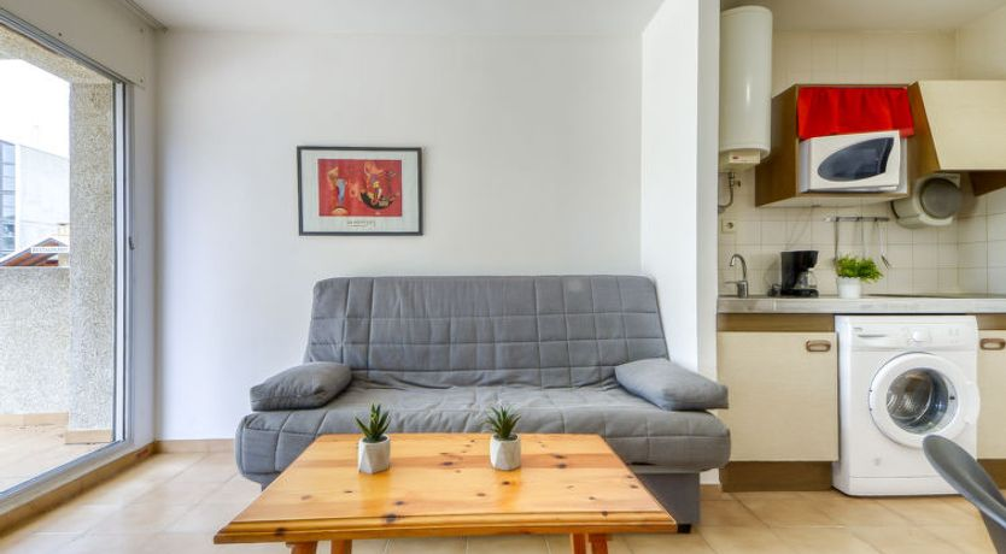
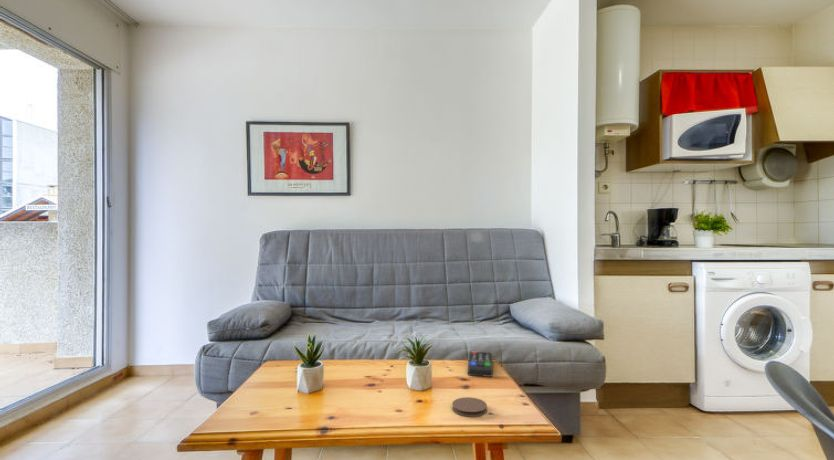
+ remote control [467,350,494,378]
+ coaster [451,396,488,418]
